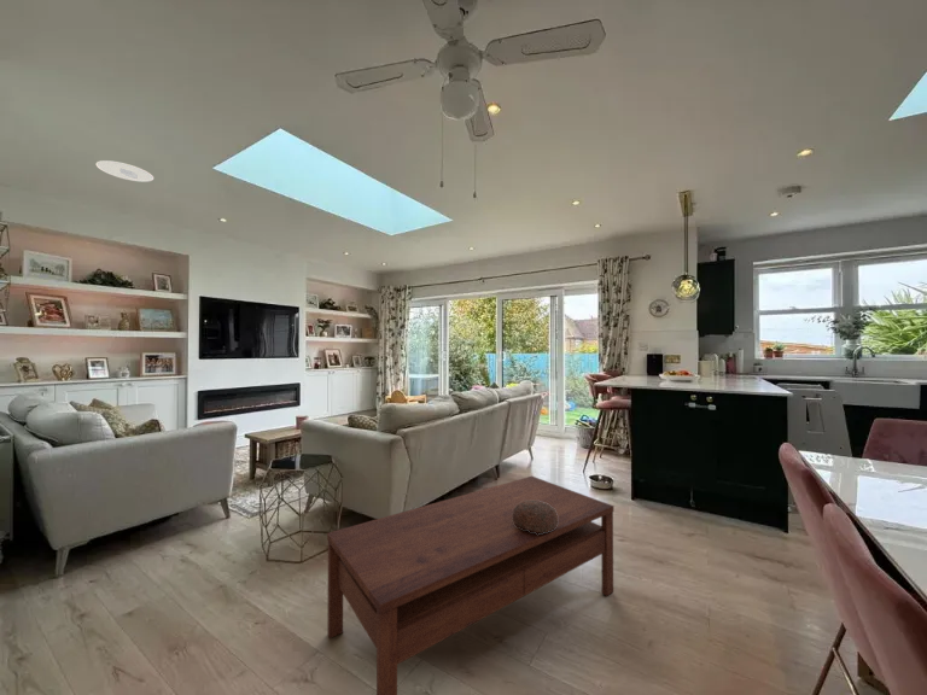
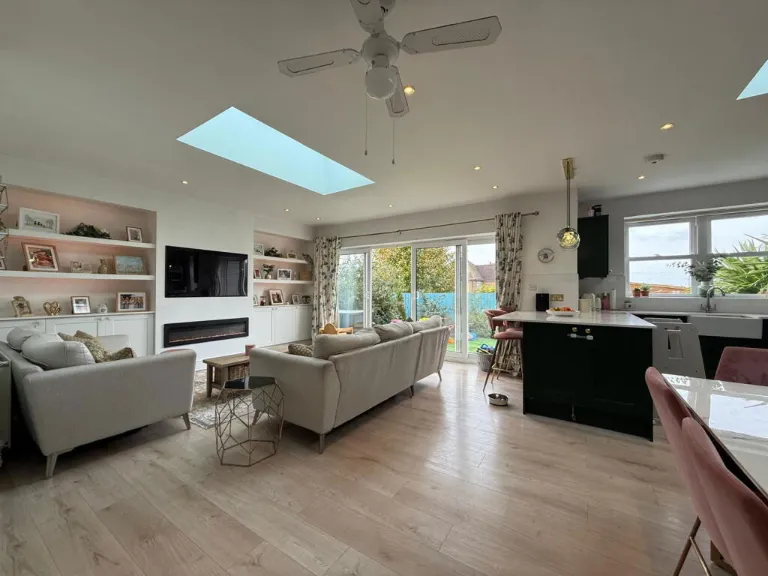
- decorative bowl [512,501,558,535]
- coffee table [326,475,614,695]
- recessed light [95,159,154,183]
